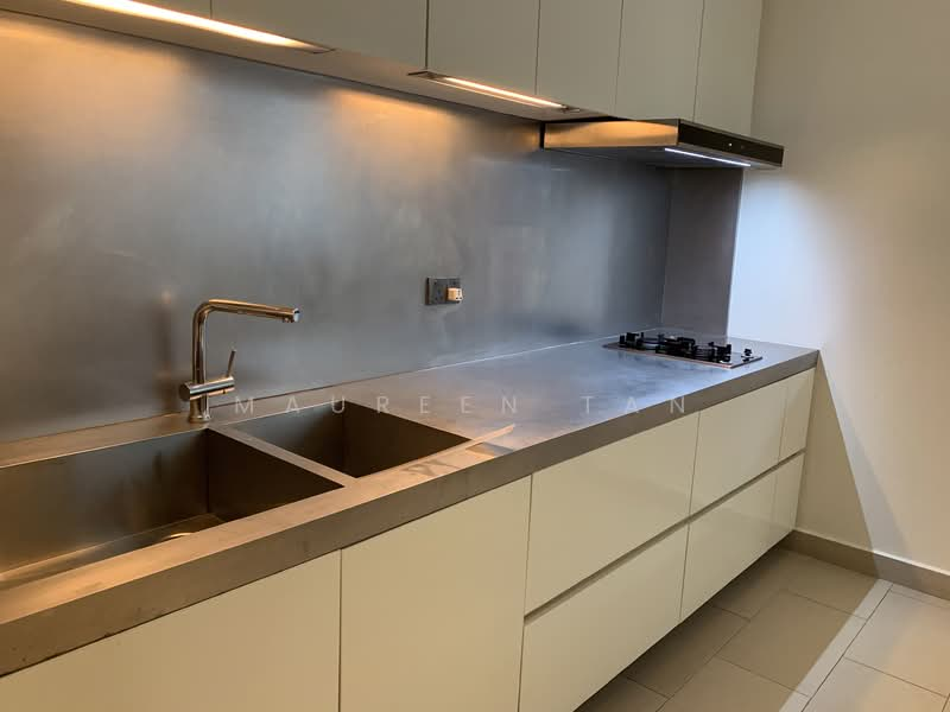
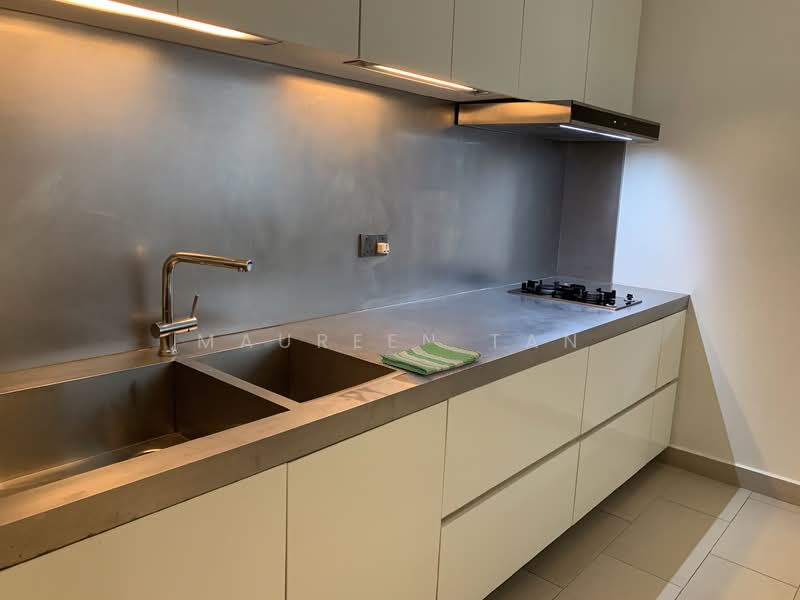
+ dish towel [379,341,483,376]
